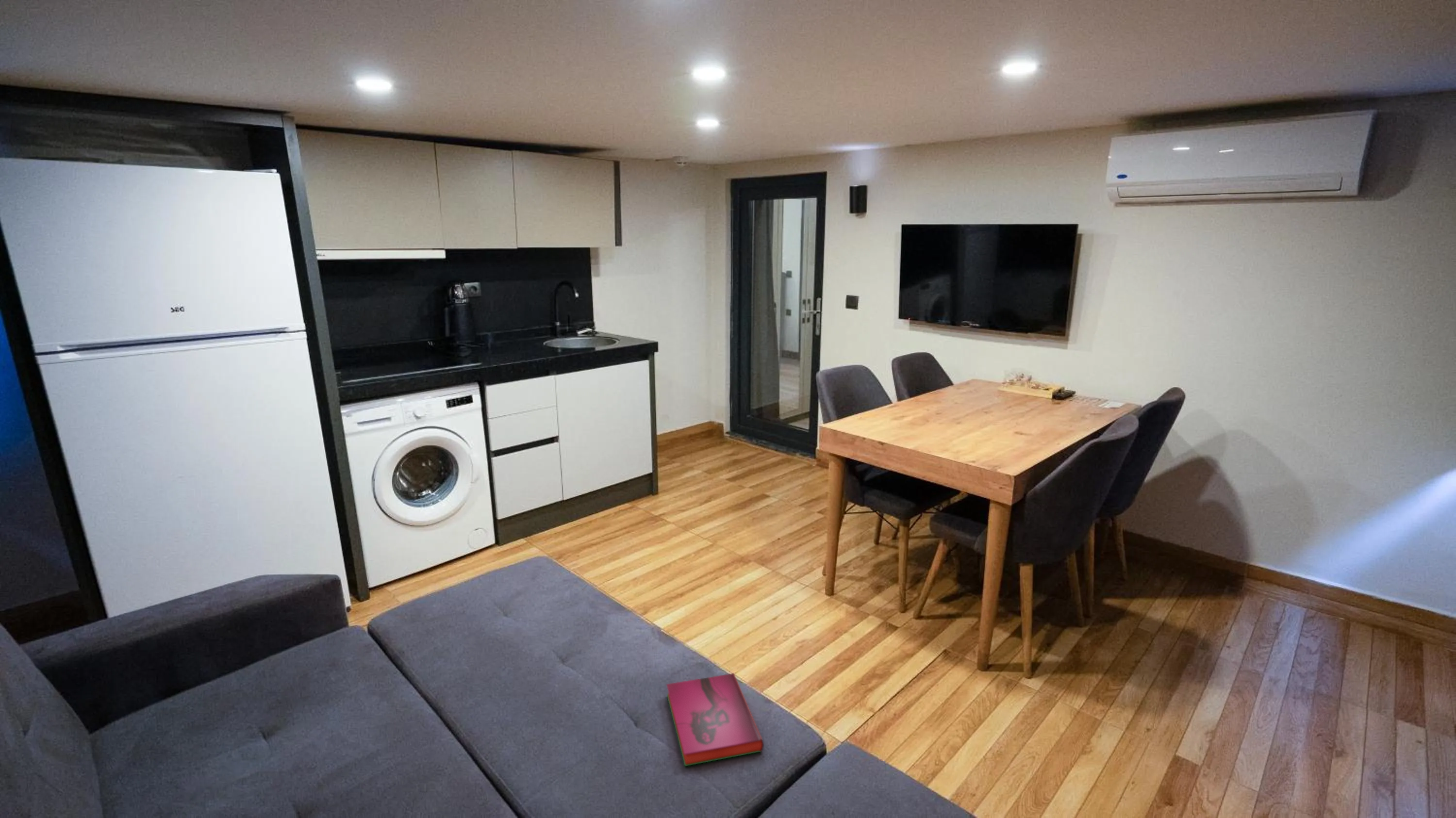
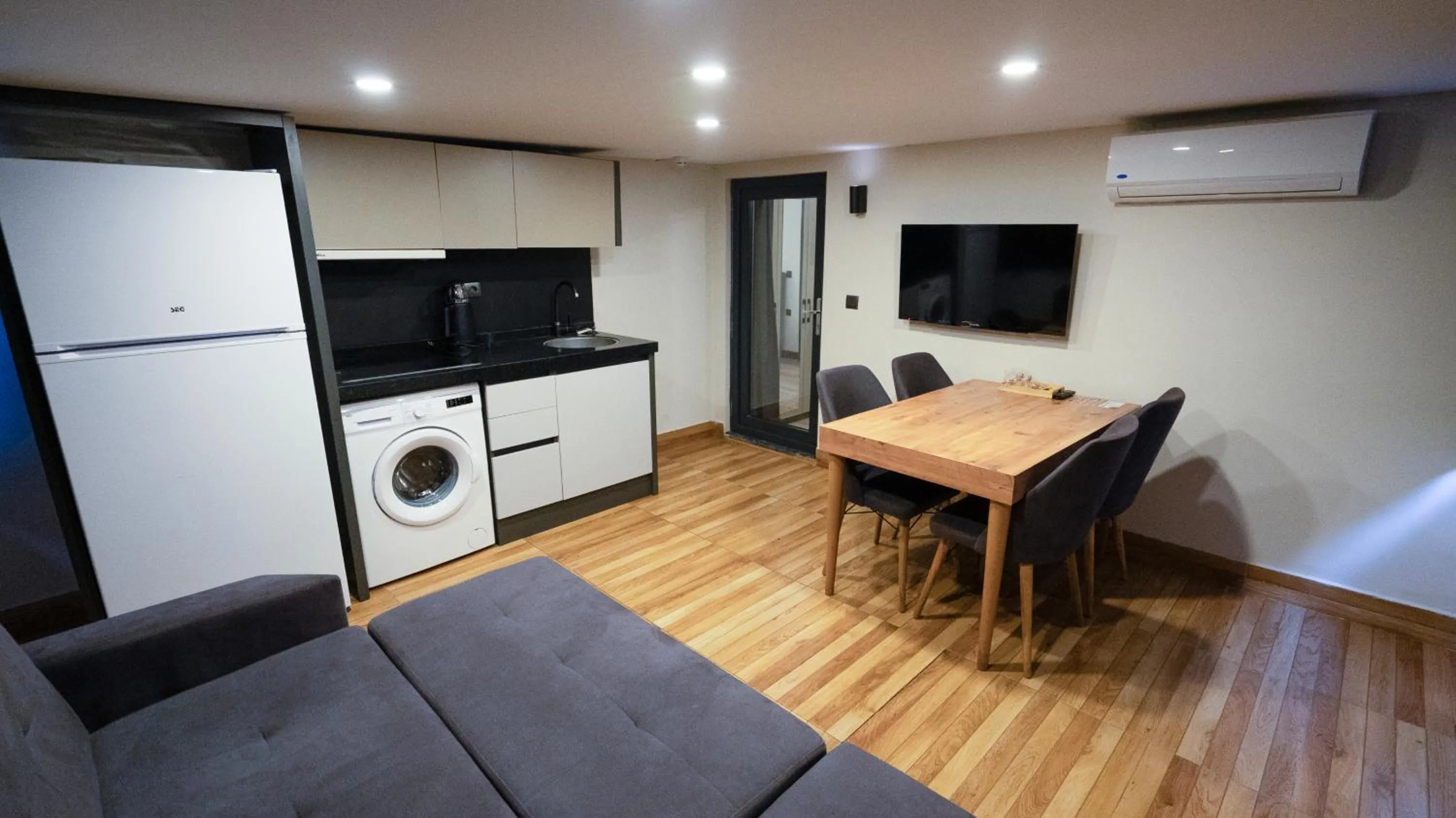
- hardback book [666,672,764,767]
